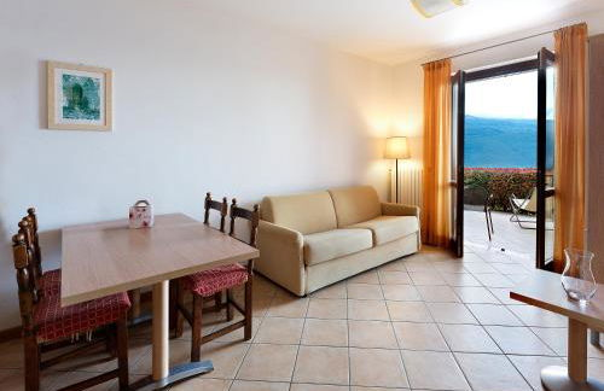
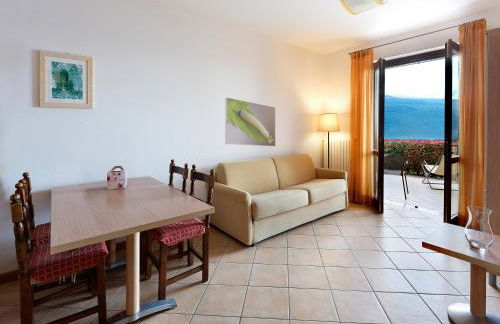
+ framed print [224,97,276,148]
